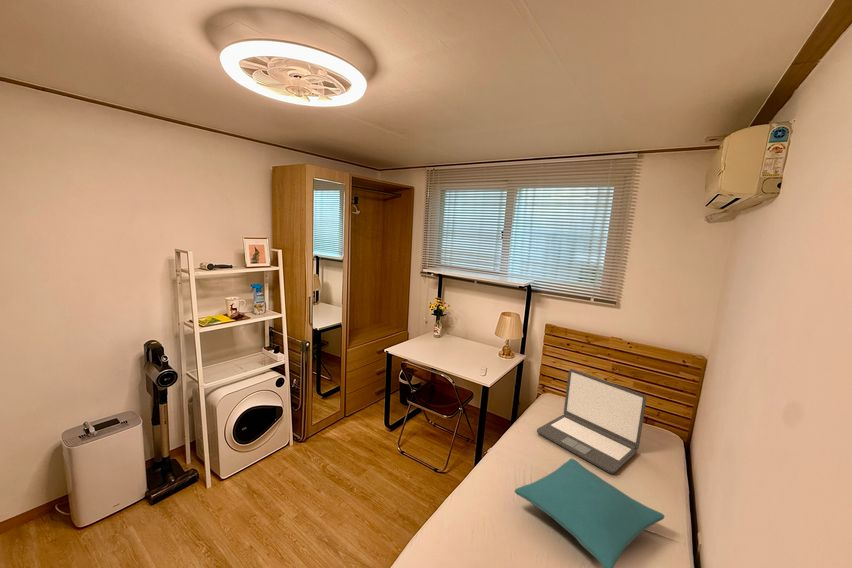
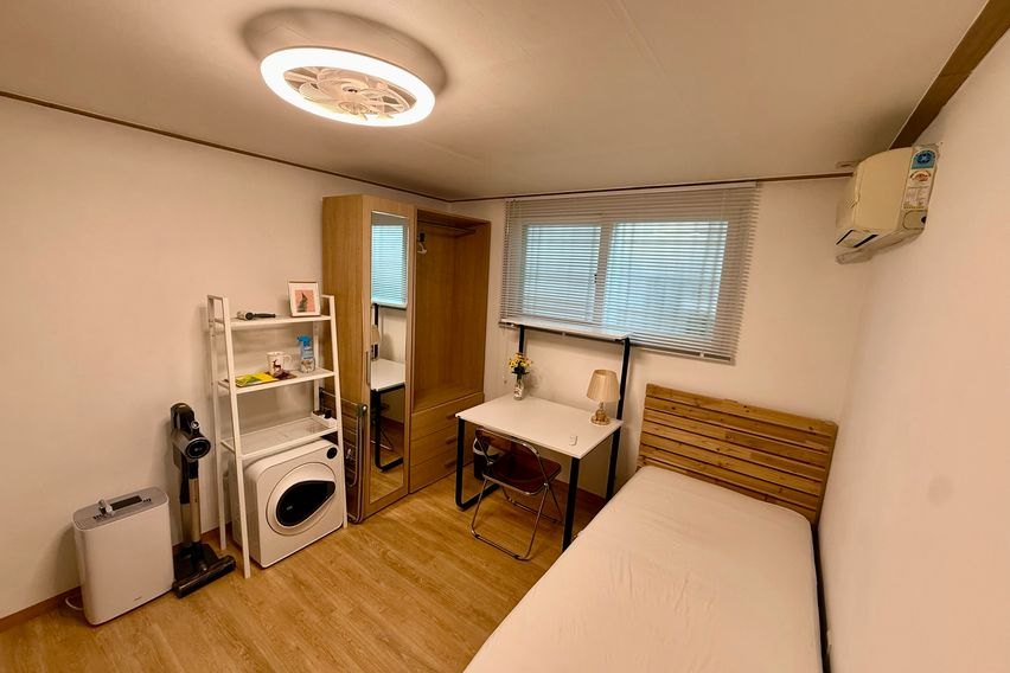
- pillow [513,457,666,568]
- laptop [536,368,647,475]
